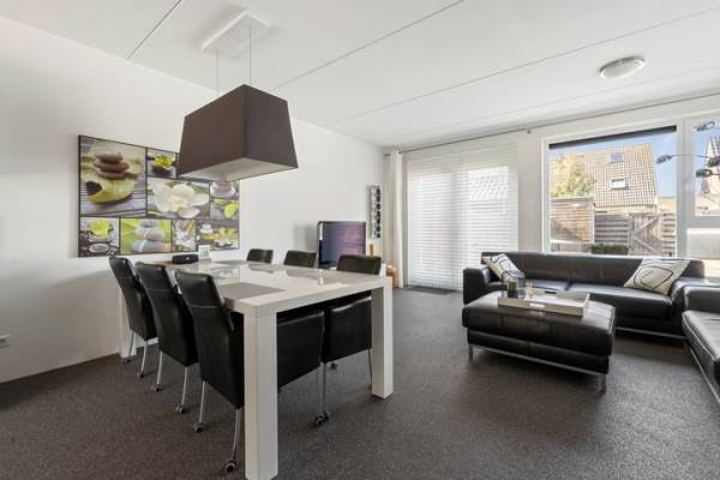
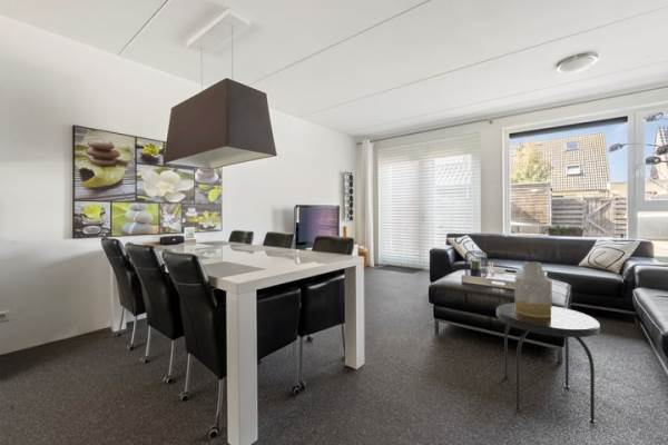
+ side table [495,301,601,425]
+ vase [514,260,553,318]
